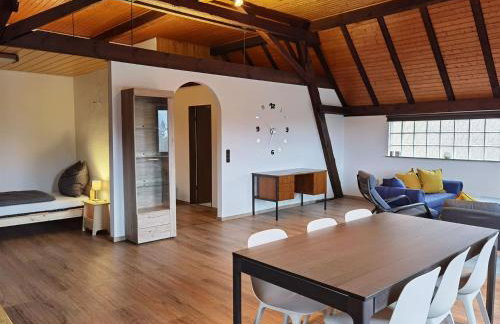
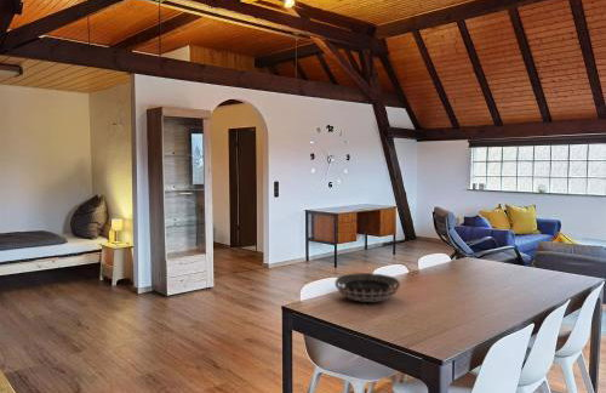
+ decorative bowl [333,272,401,303]
